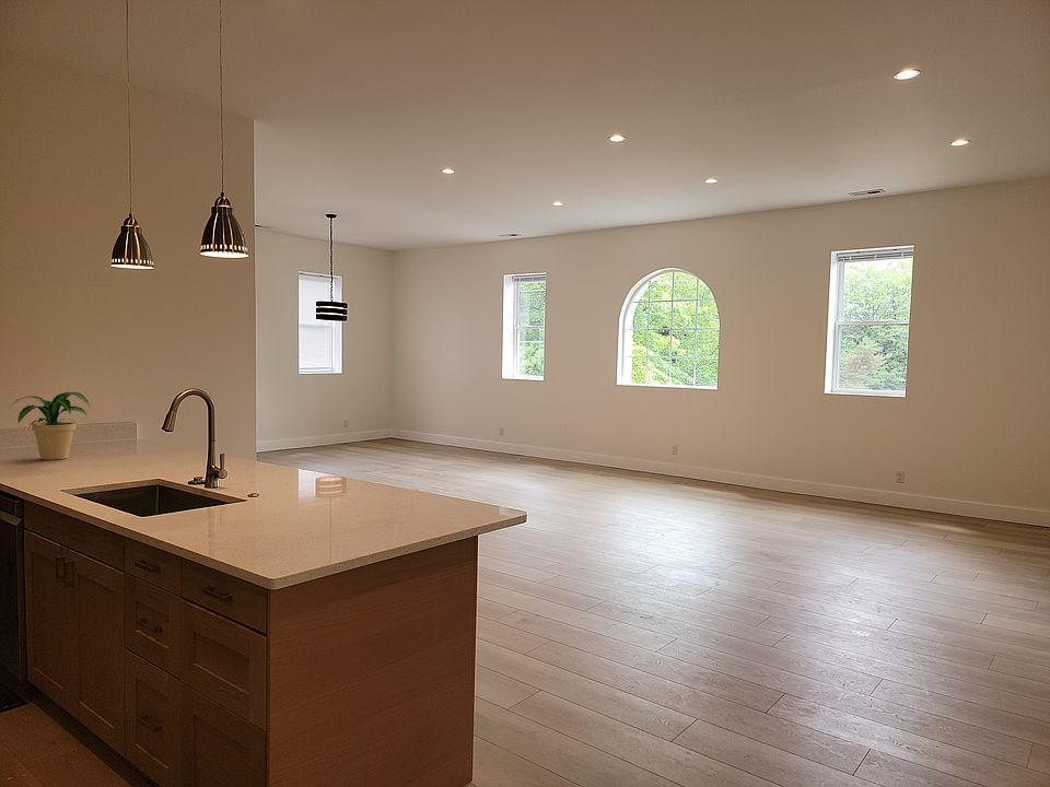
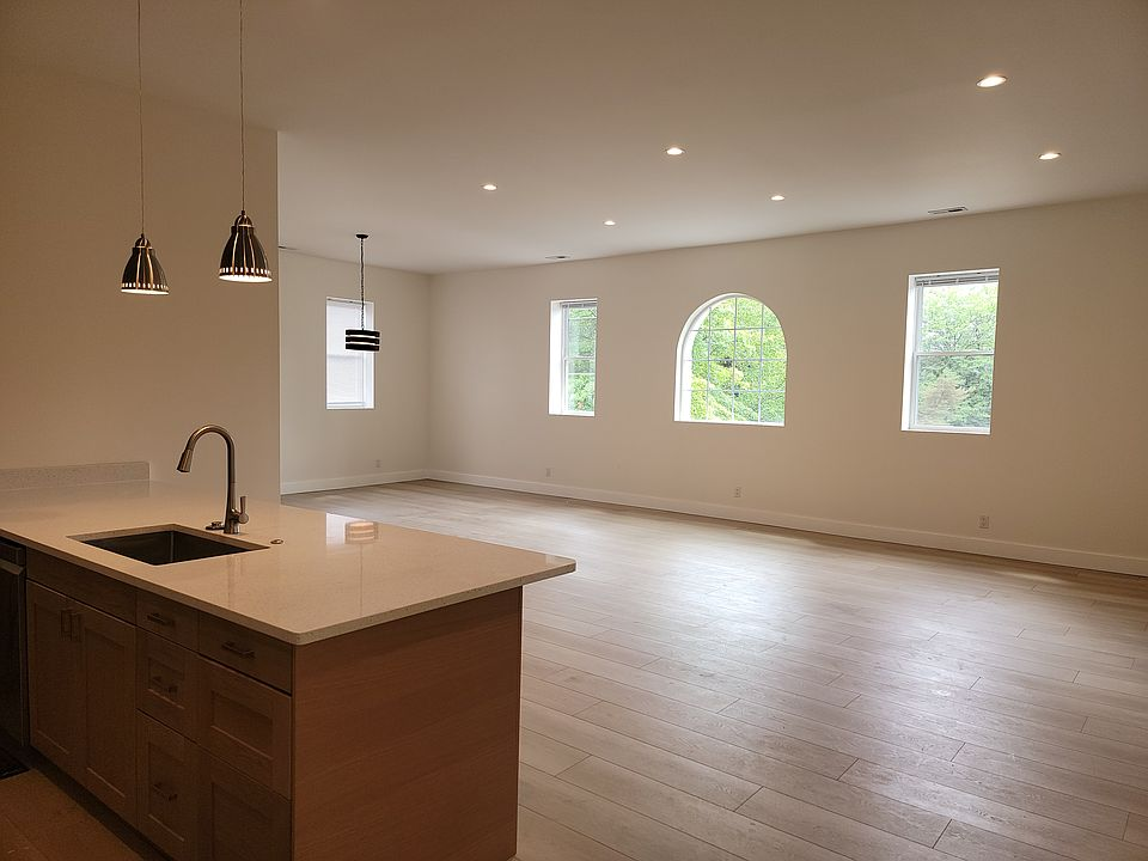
- potted plant [8,391,91,460]
